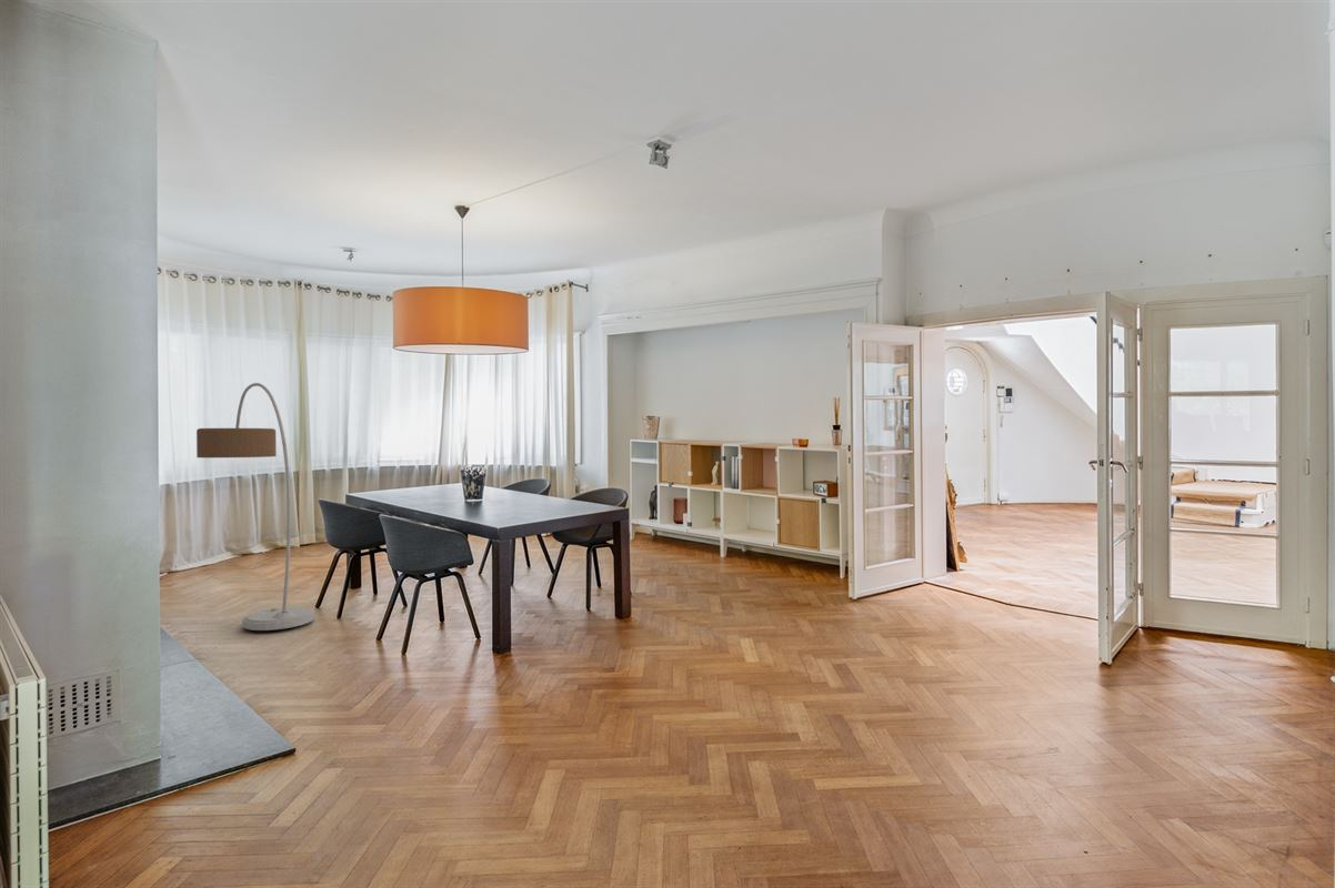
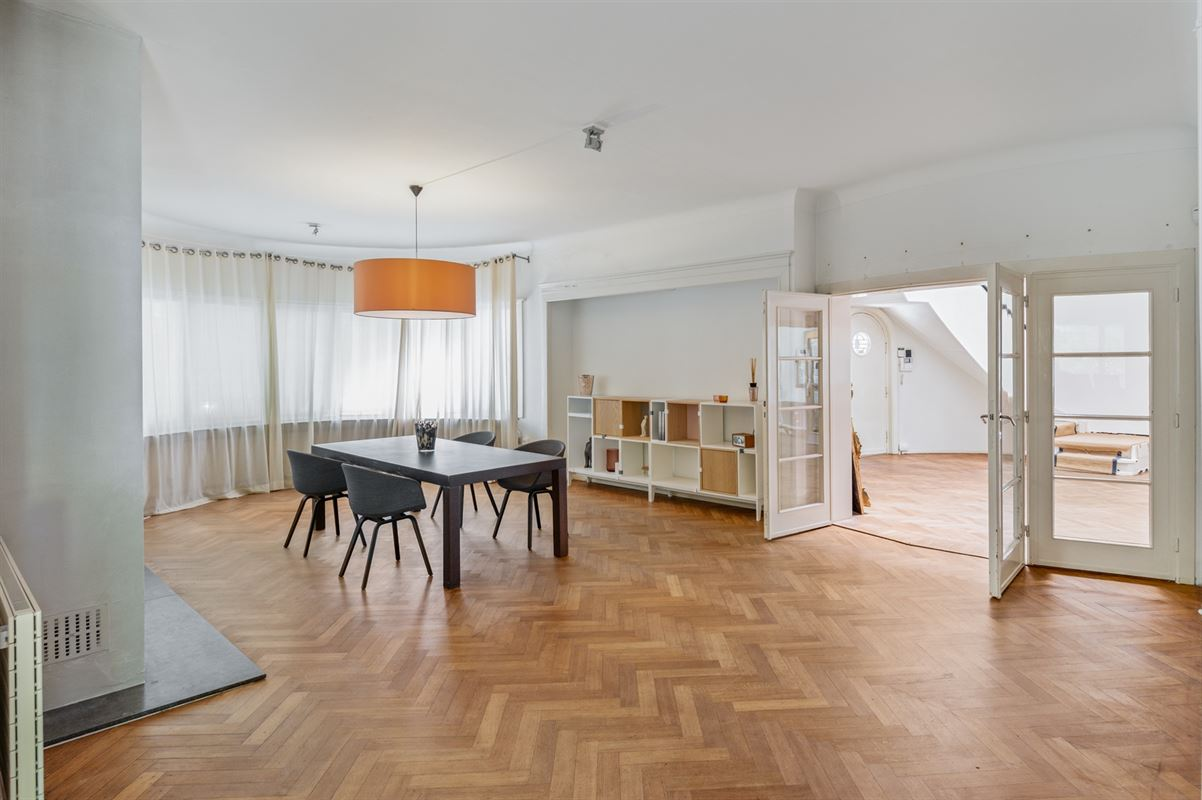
- floor lamp [195,382,314,632]
